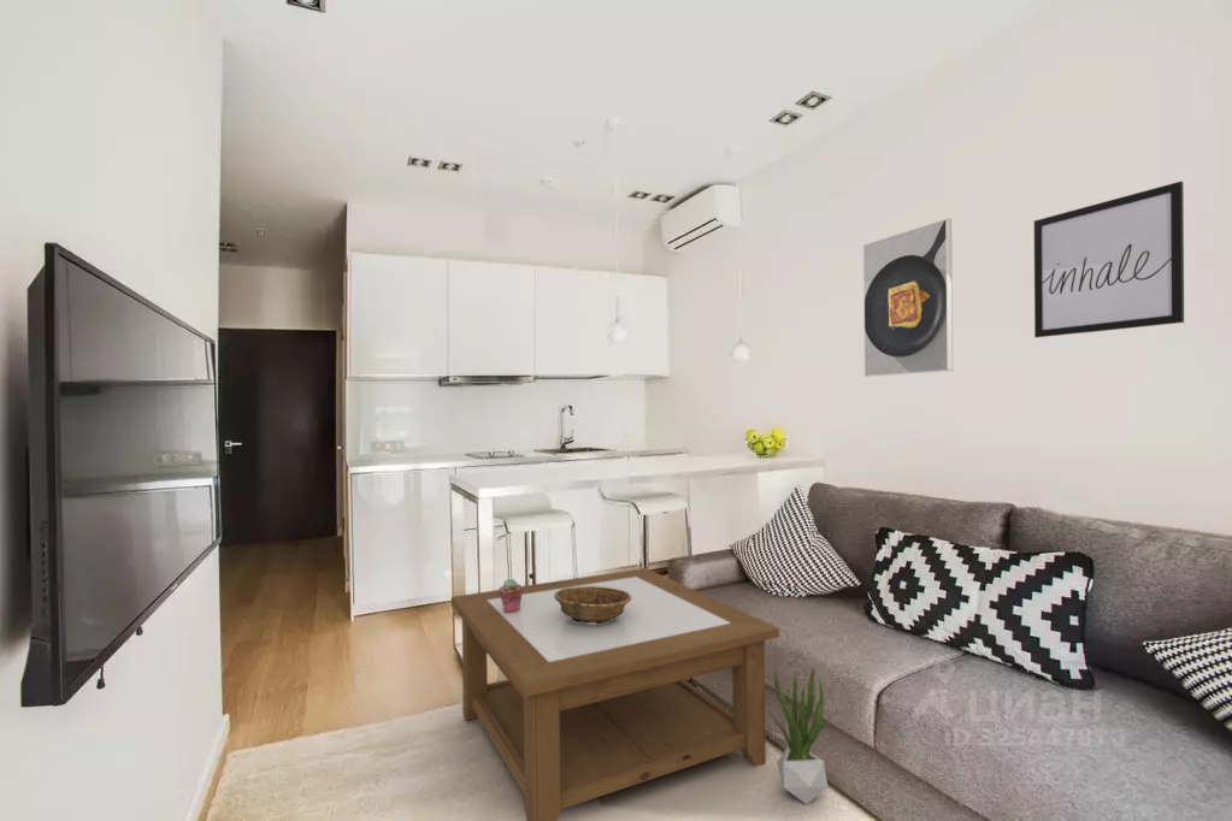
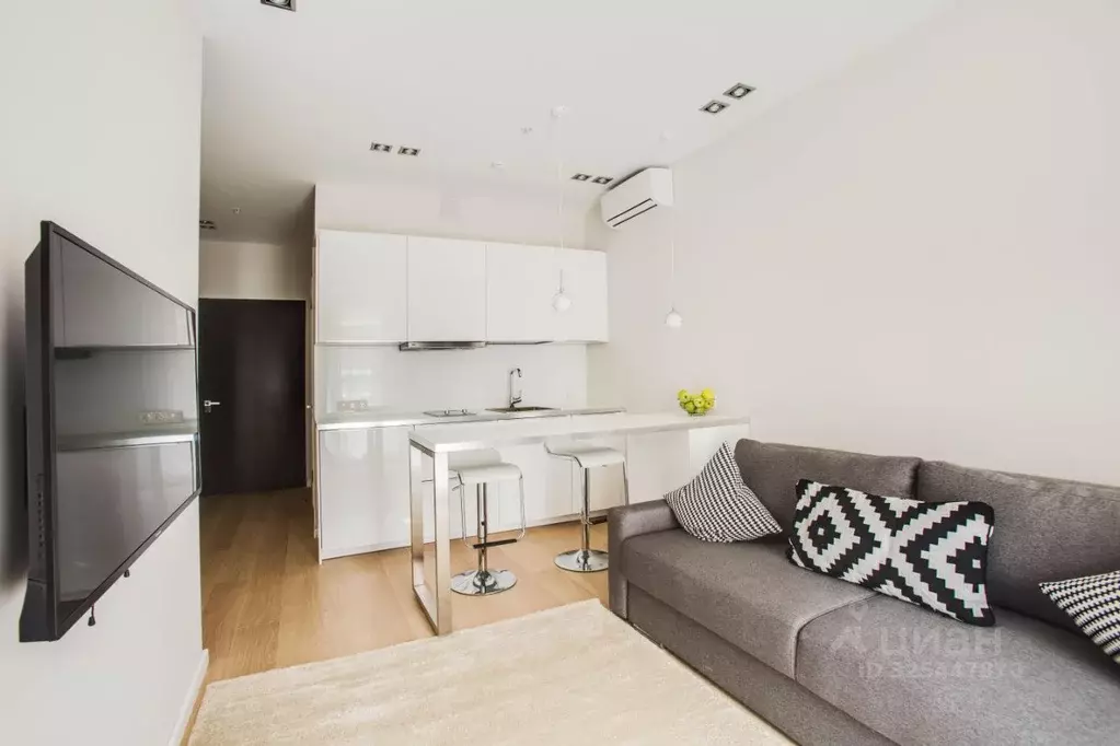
- potted plant [767,667,831,805]
- wall art [1033,181,1185,339]
- potted succulent [497,578,524,613]
- coffee table [450,567,780,821]
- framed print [862,218,954,378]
- decorative bowl [554,586,631,624]
